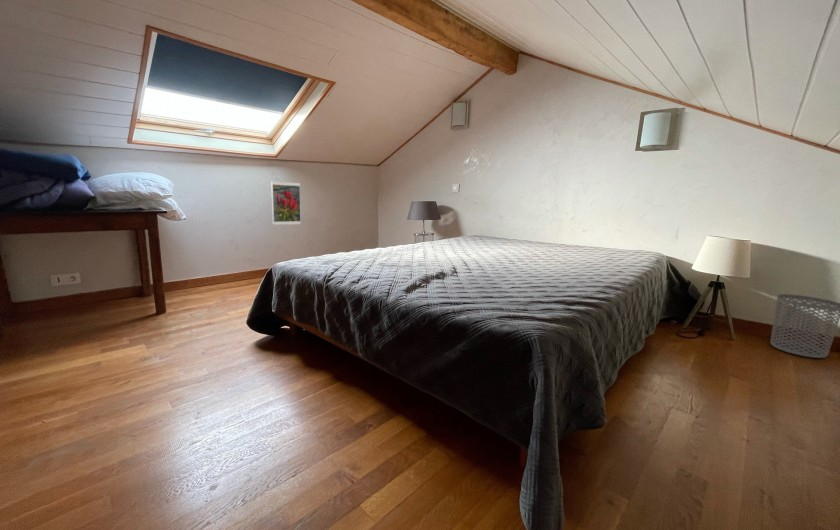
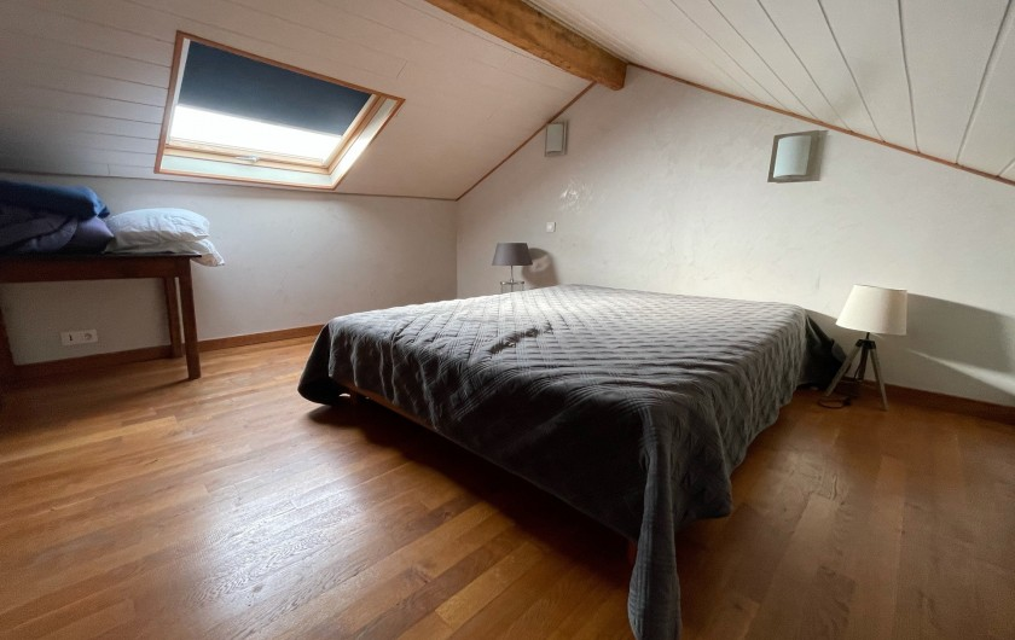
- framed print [270,180,302,226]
- waste bin [770,293,840,359]
